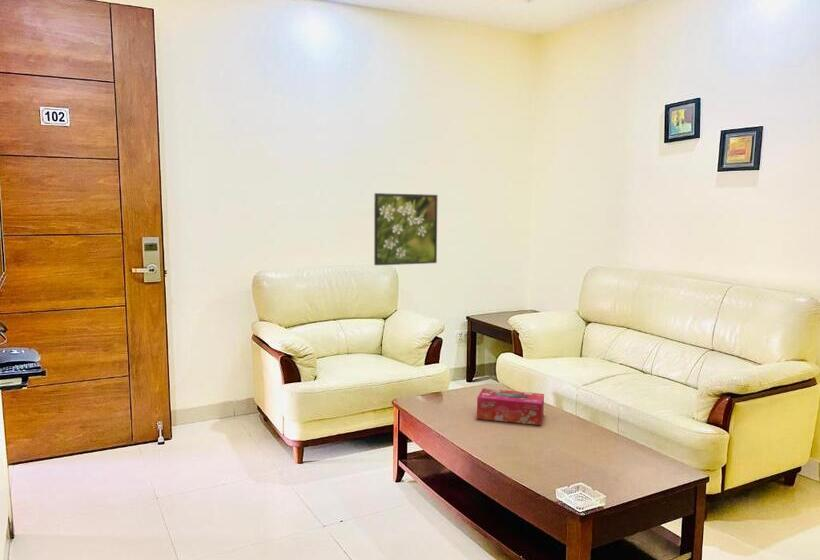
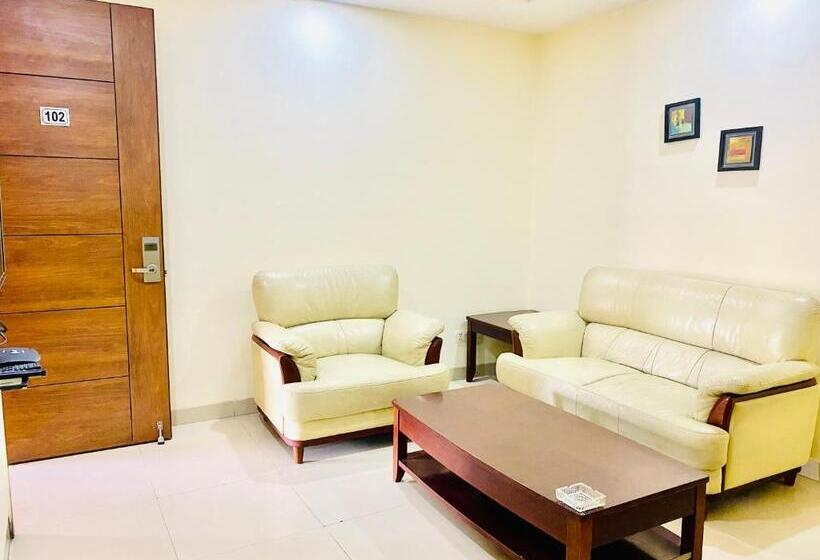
- tissue box [476,387,545,426]
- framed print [373,192,438,266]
